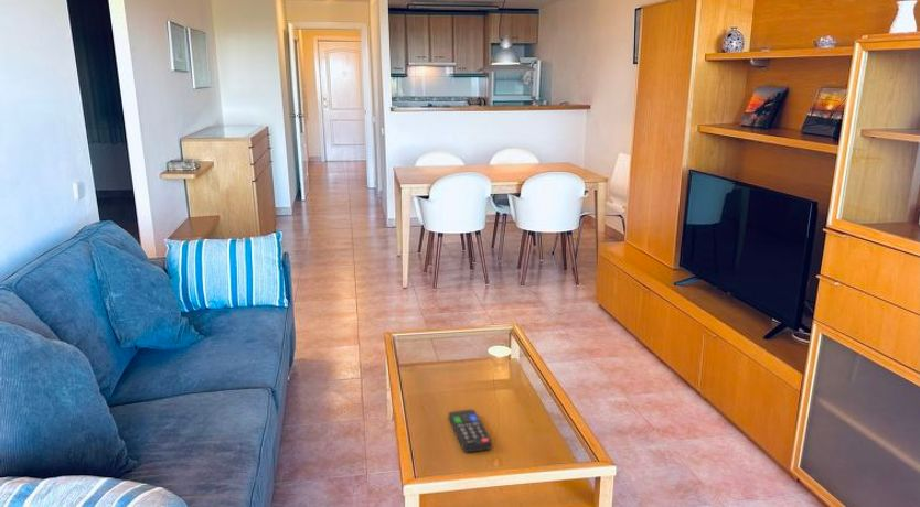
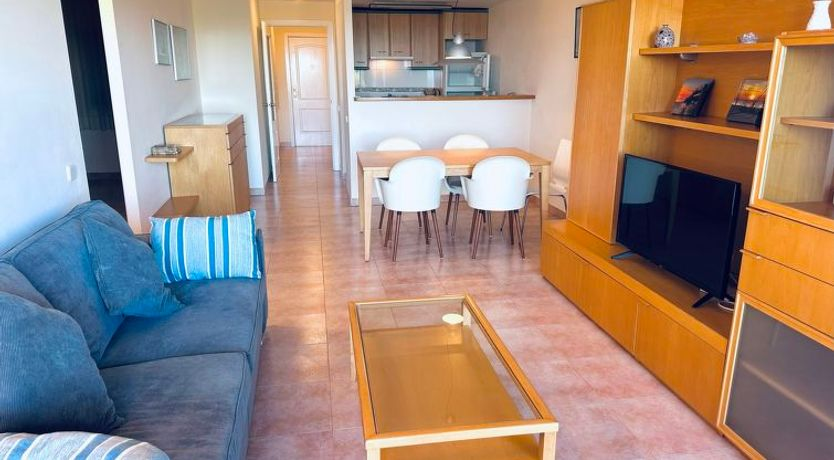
- remote control [448,409,493,453]
